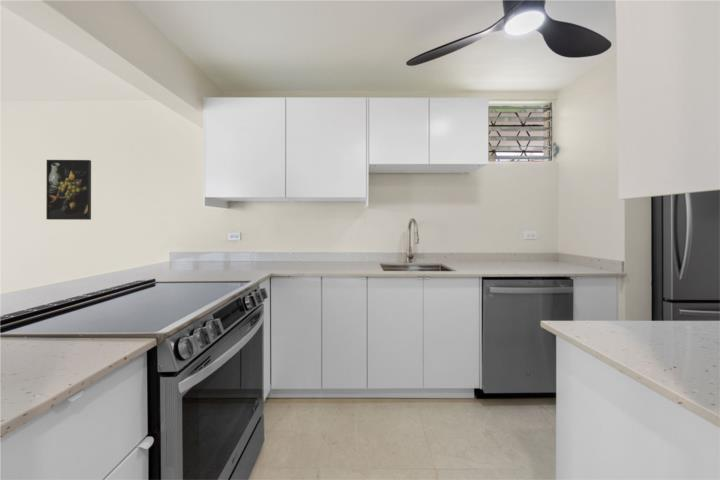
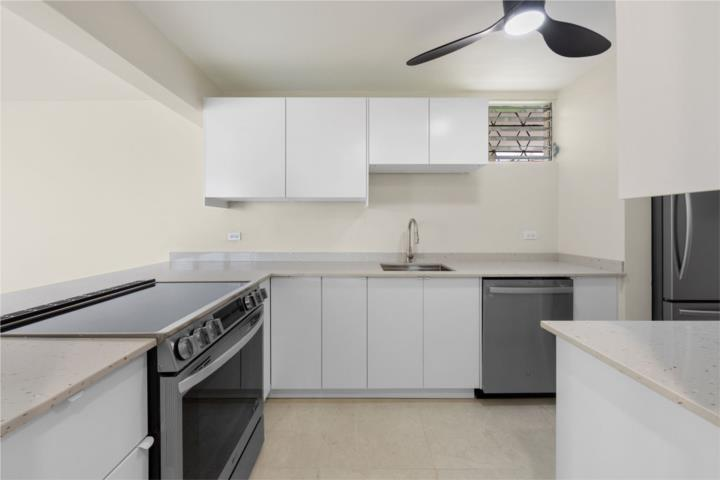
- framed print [45,159,92,221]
